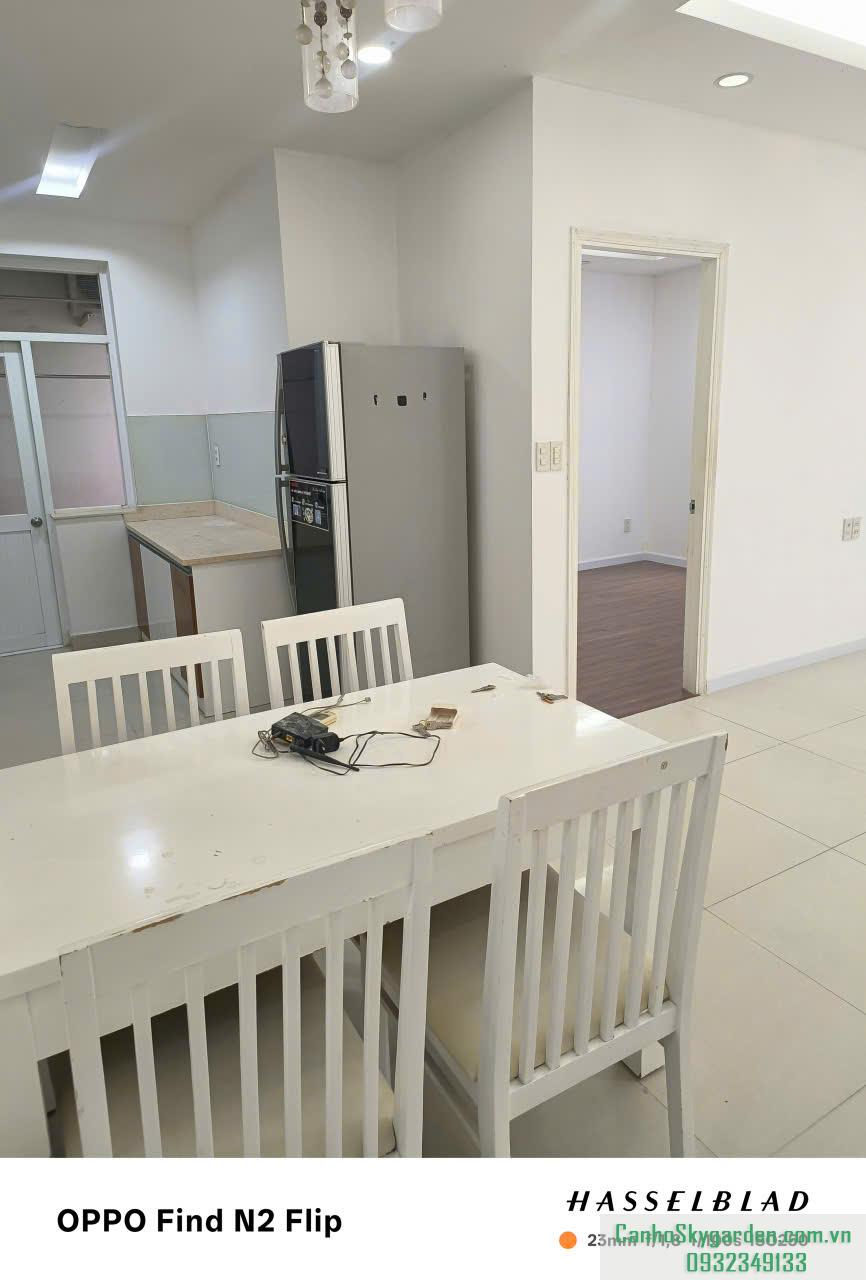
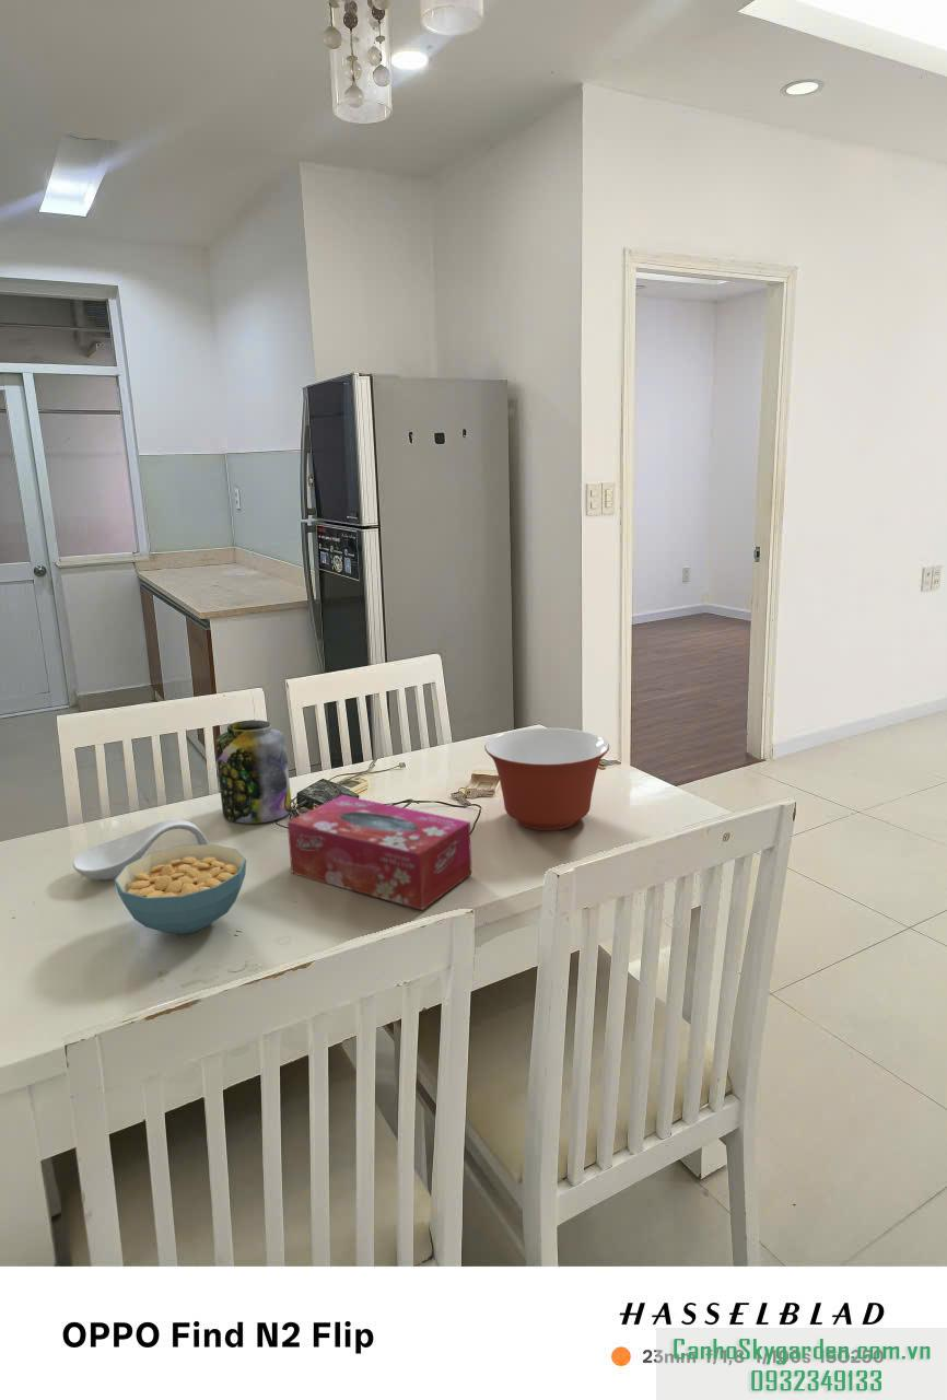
+ cereal bowl [114,843,247,935]
+ spoon rest [72,818,209,880]
+ tissue box [287,794,472,911]
+ mixing bowl [483,727,610,831]
+ jar [215,719,292,825]
